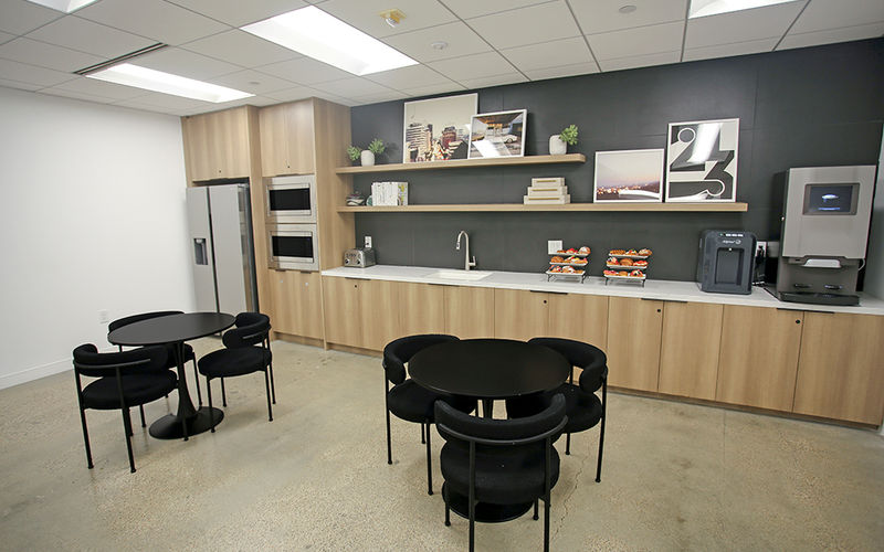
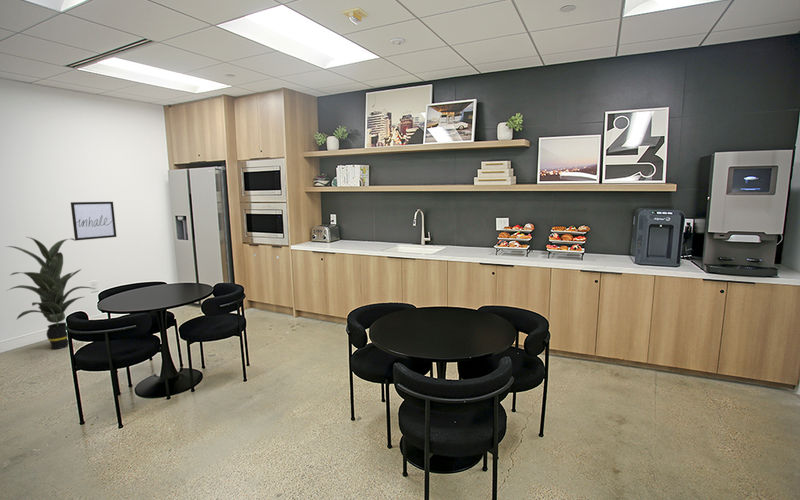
+ wall art [70,201,117,242]
+ indoor plant [4,236,96,350]
